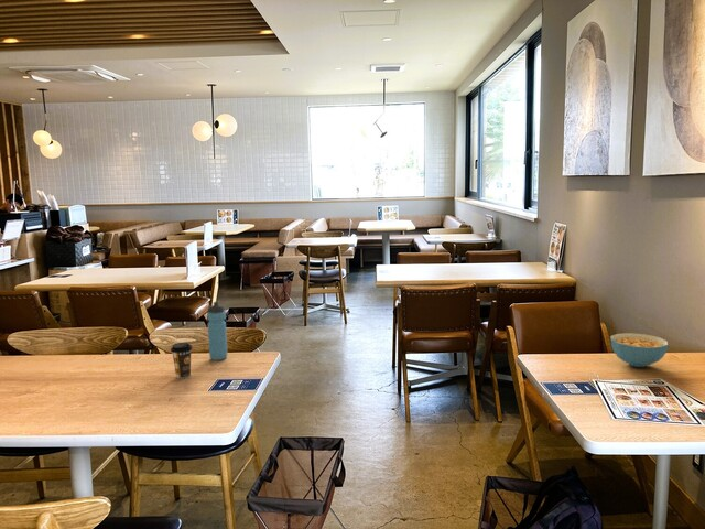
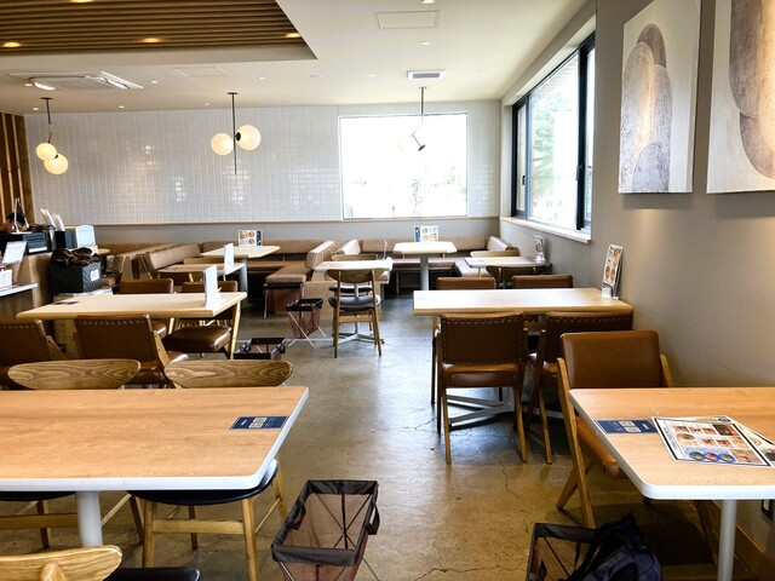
- coffee cup [170,342,193,379]
- cereal bowl [609,332,670,368]
- water bottle [206,301,229,361]
